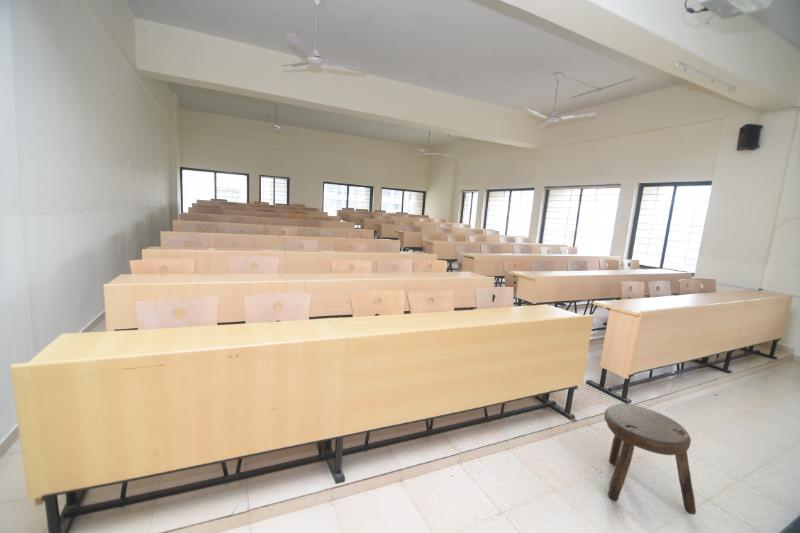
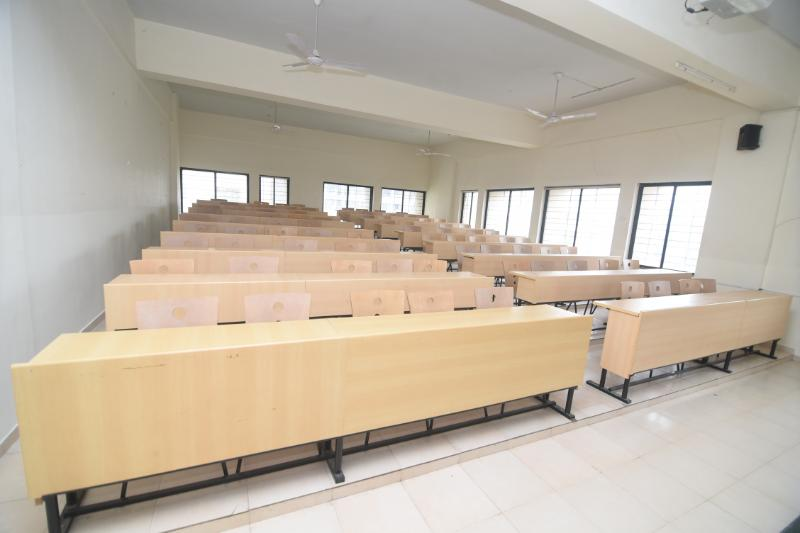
- stool [603,403,697,516]
